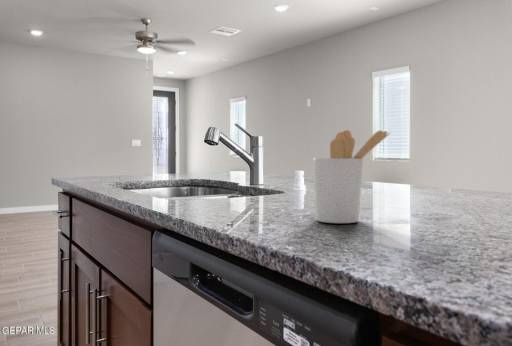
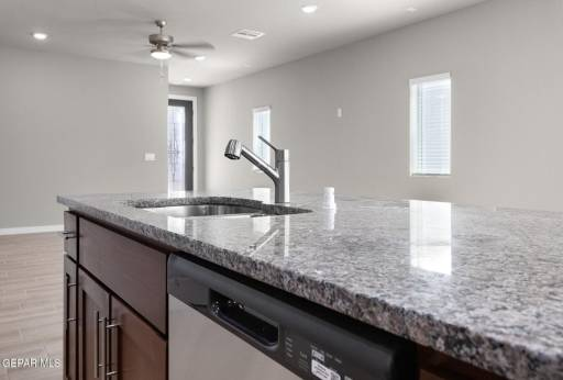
- utensil holder [311,129,391,224]
